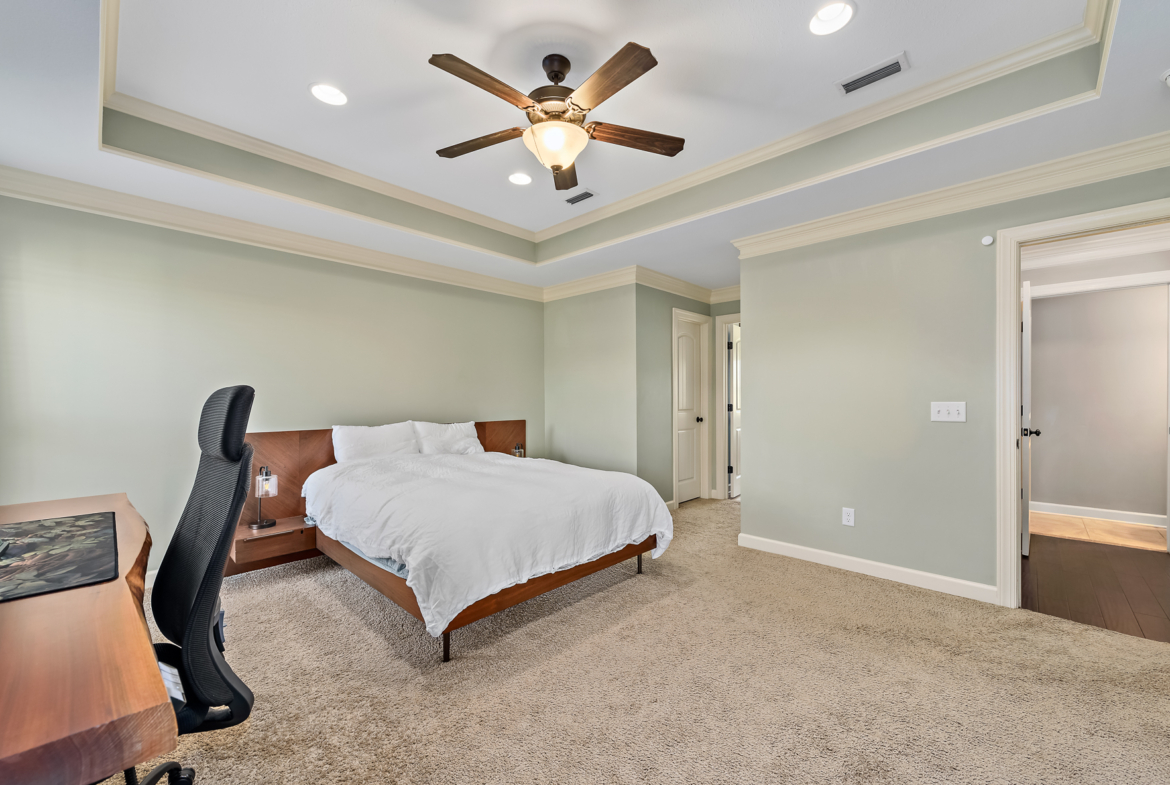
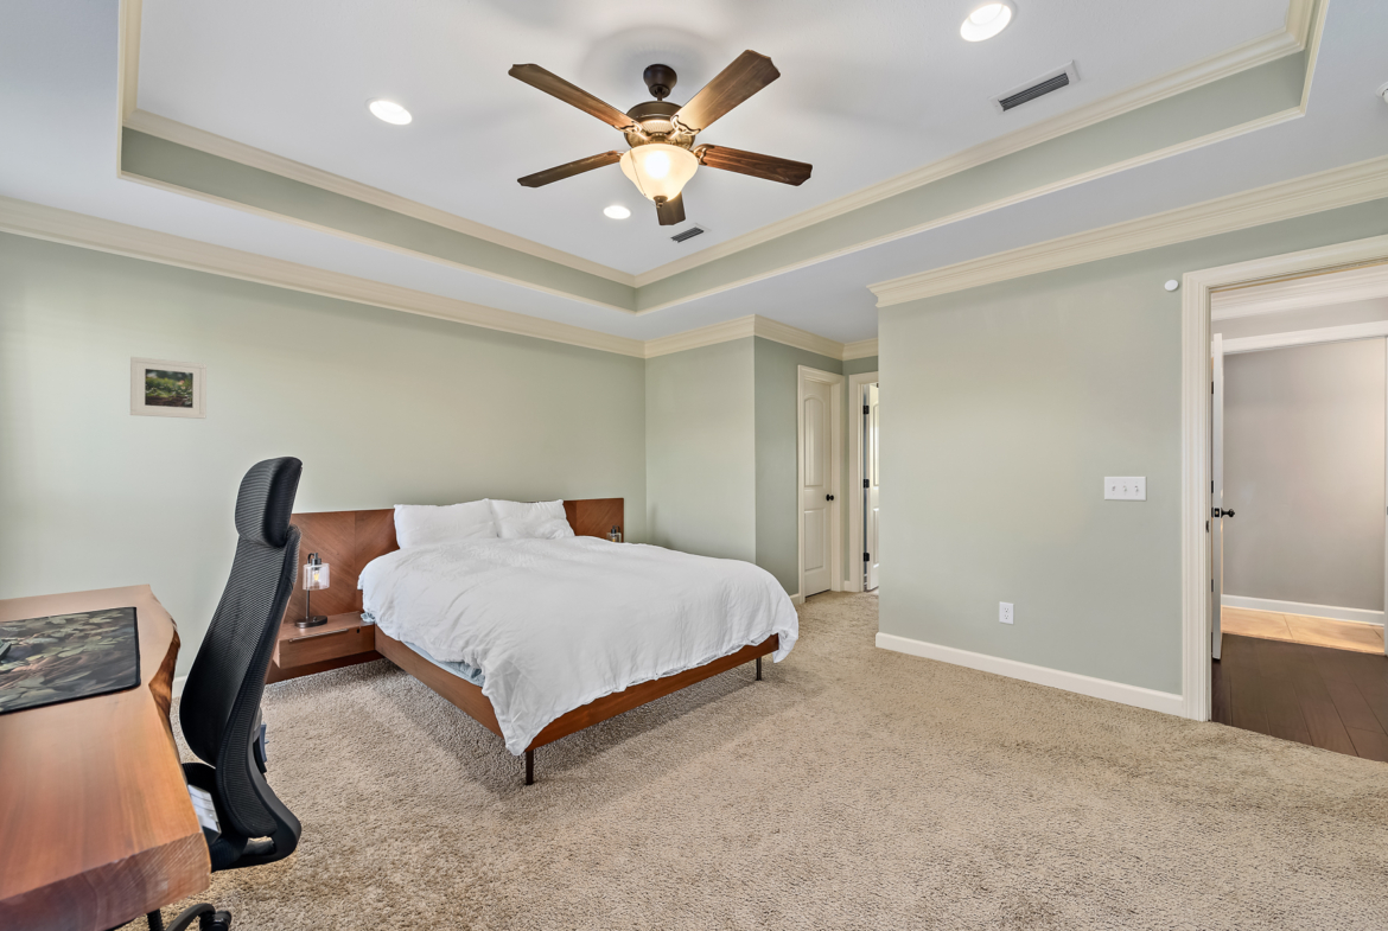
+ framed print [129,356,208,420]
